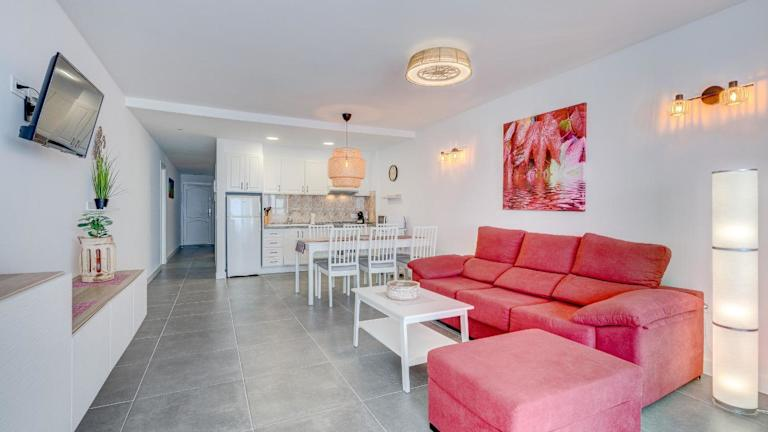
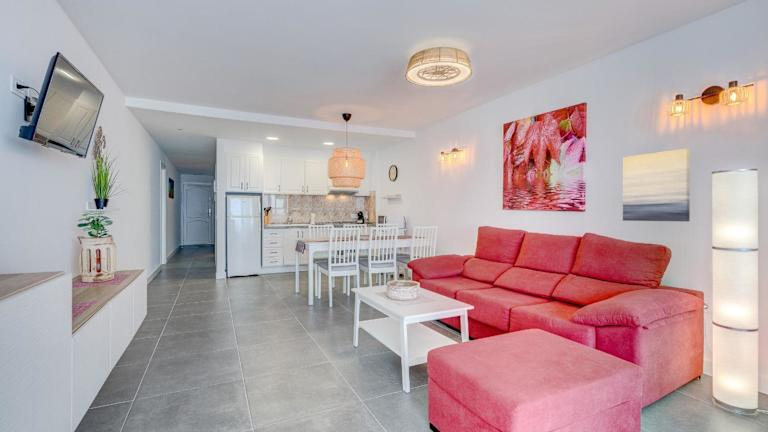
+ wall art [622,148,691,222]
